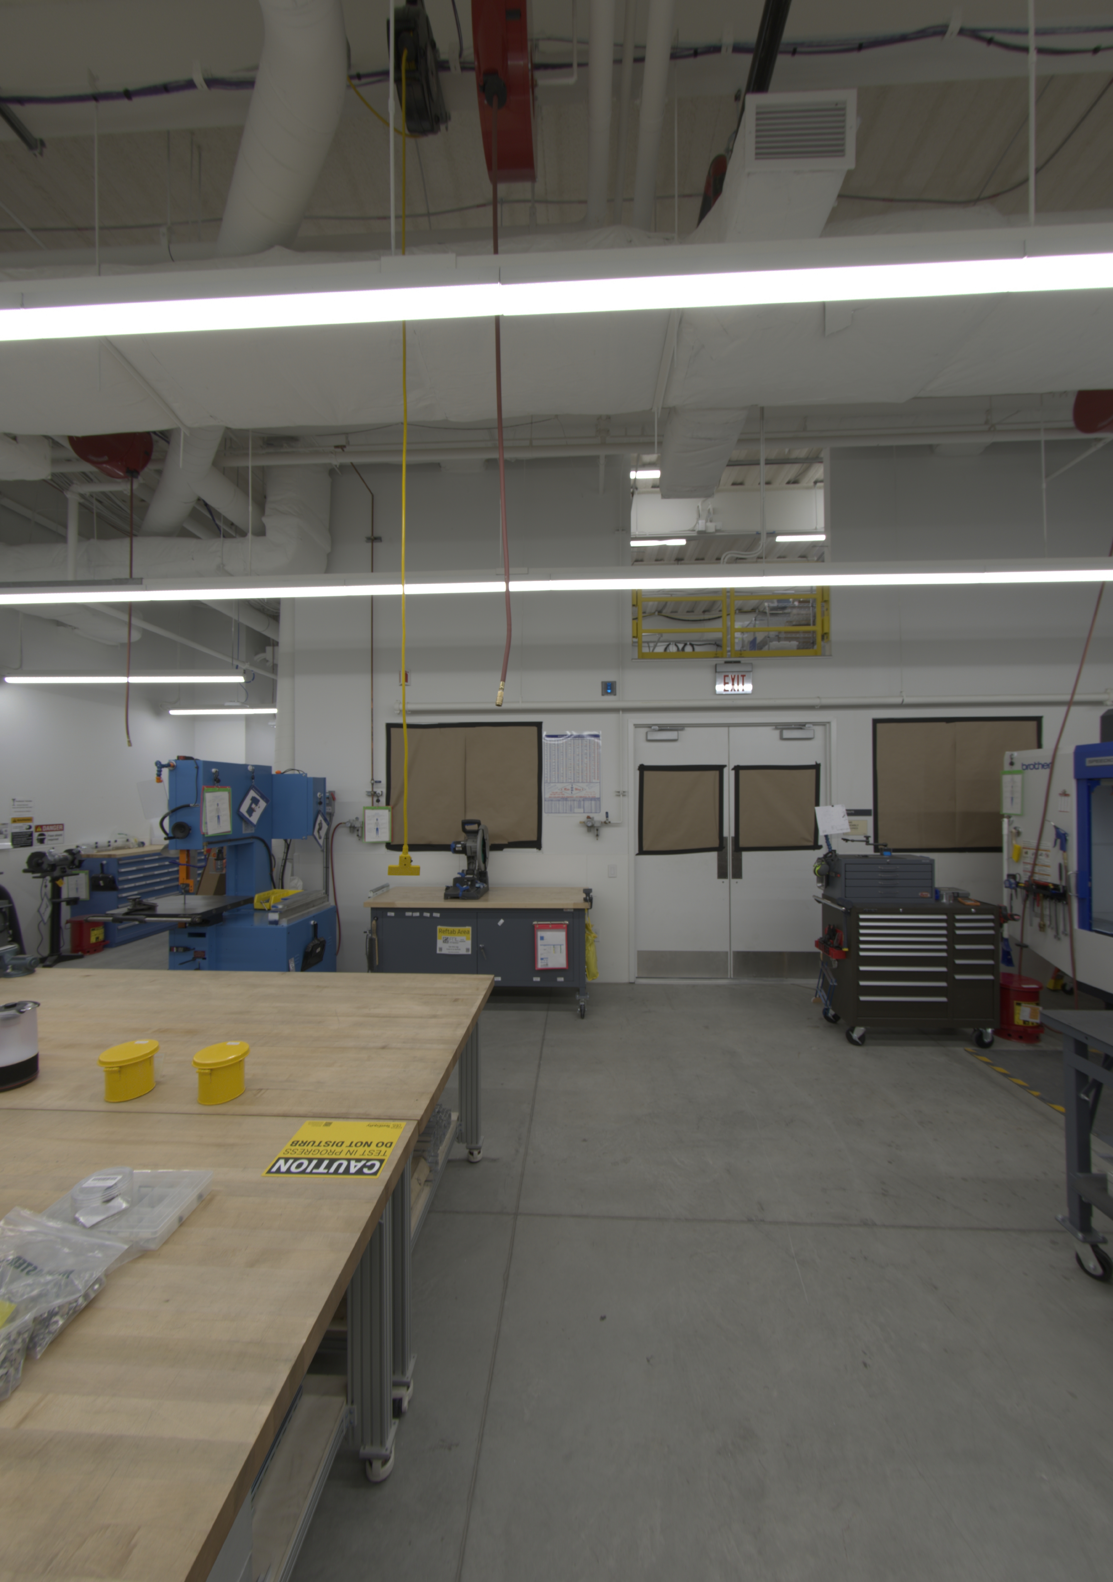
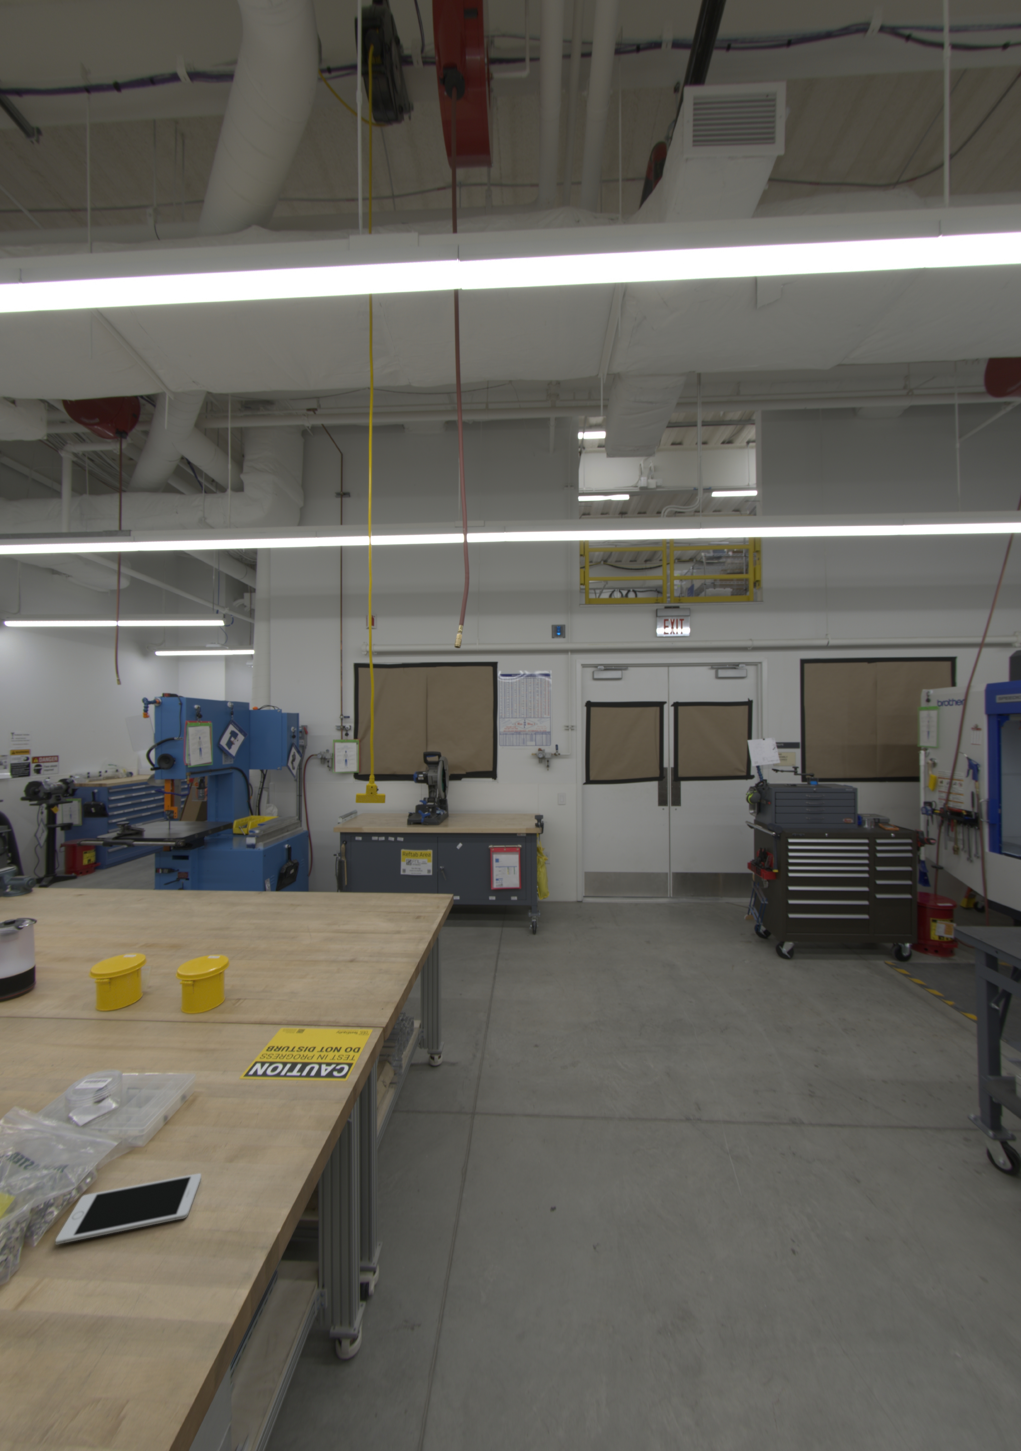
+ cell phone [55,1173,201,1245]
